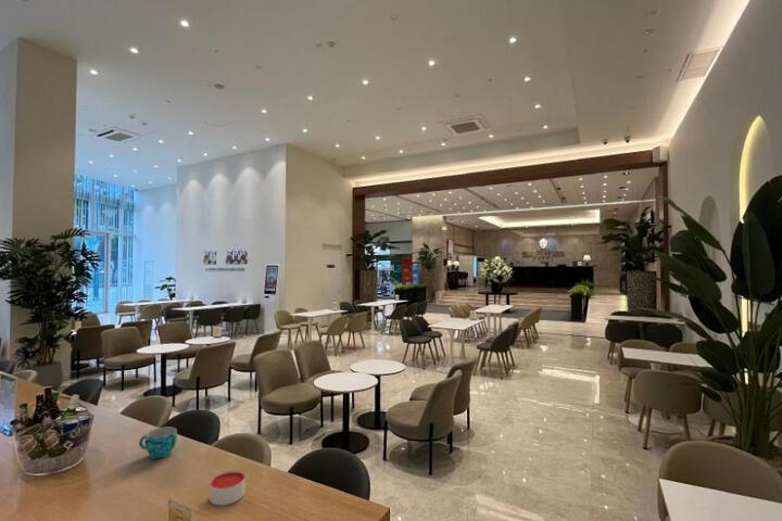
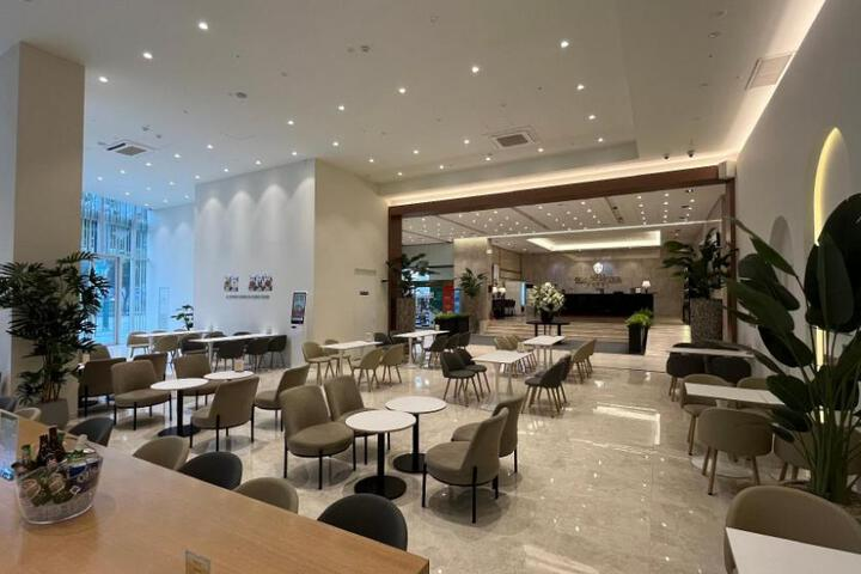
- candle [209,470,245,507]
- cup [138,425,178,459]
